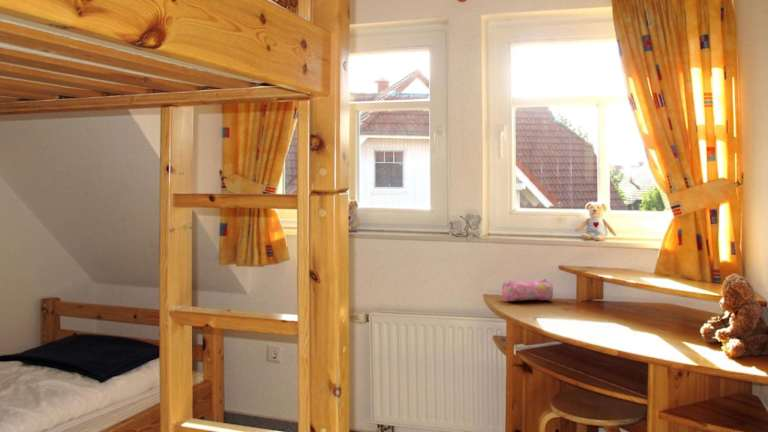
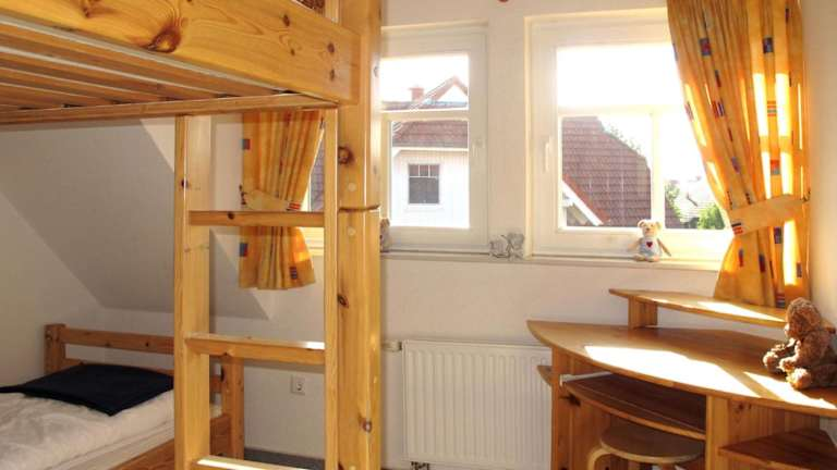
- pencil case [501,278,554,302]
